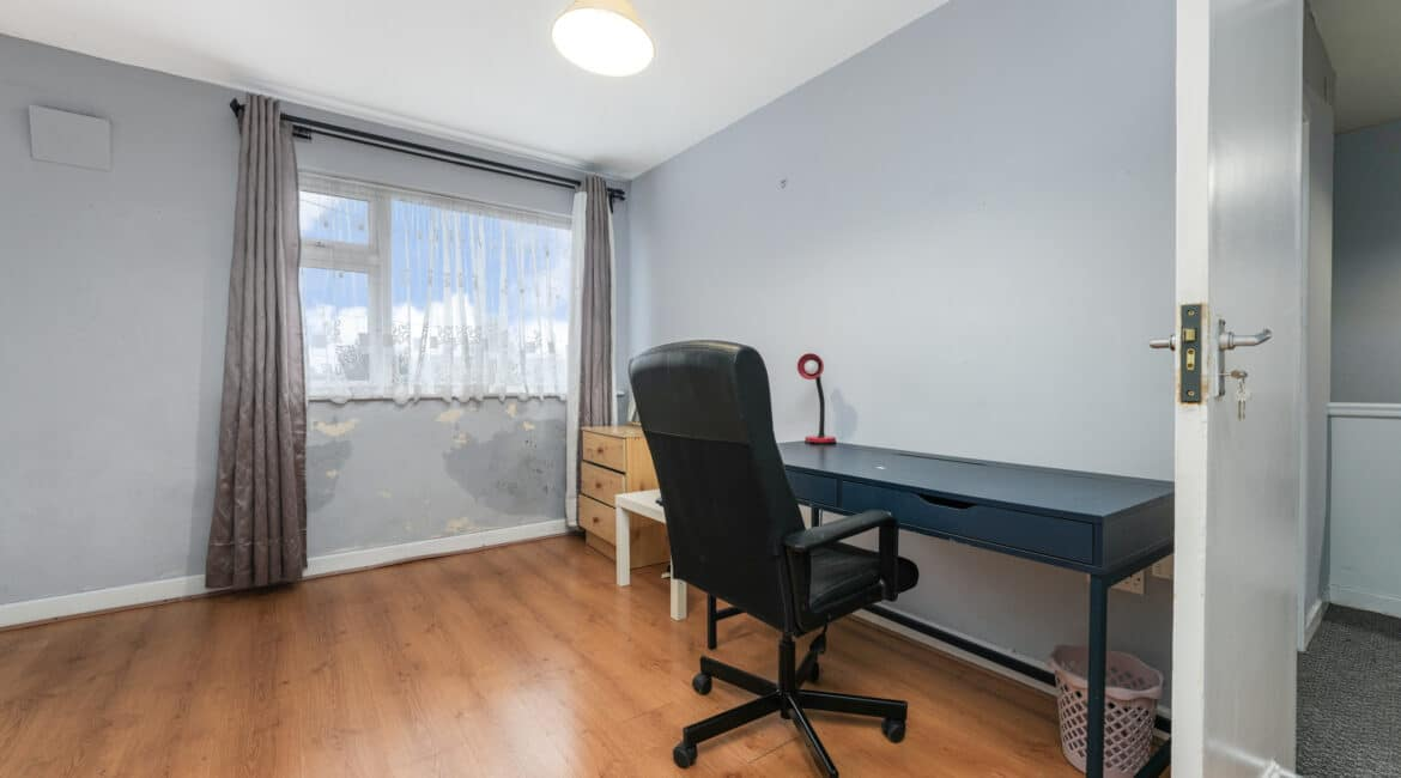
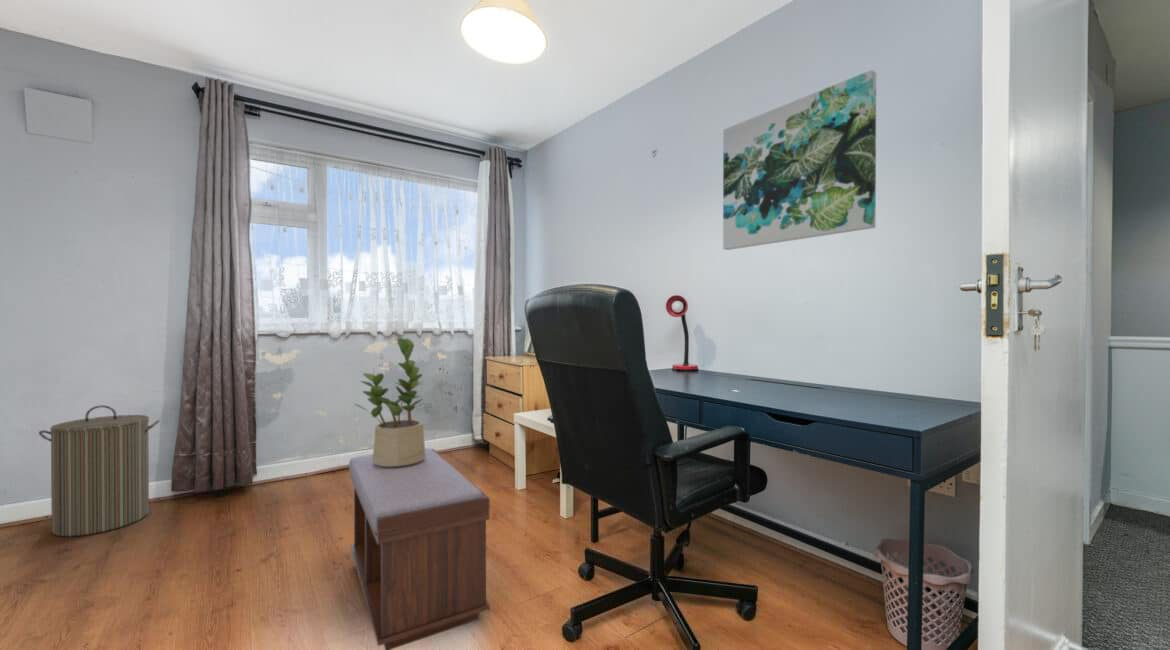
+ wall art [722,69,877,251]
+ laundry hamper [38,404,161,538]
+ bench [348,447,491,650]
+ potted plant [354,337,426,467]
